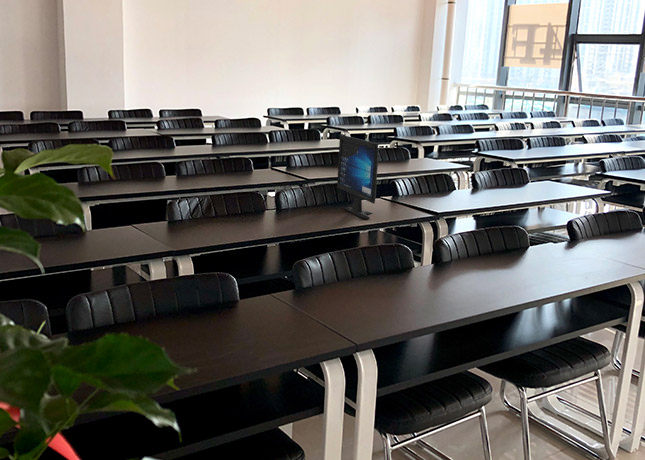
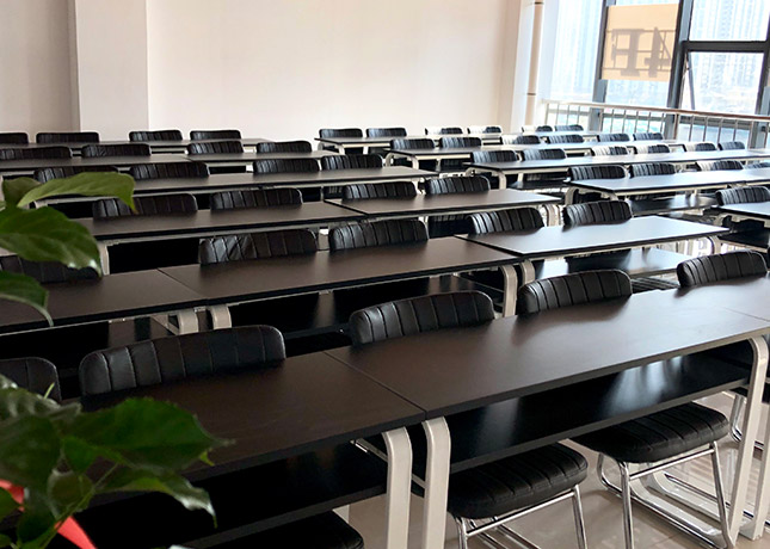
- computer monitor [336,133,380,219]
